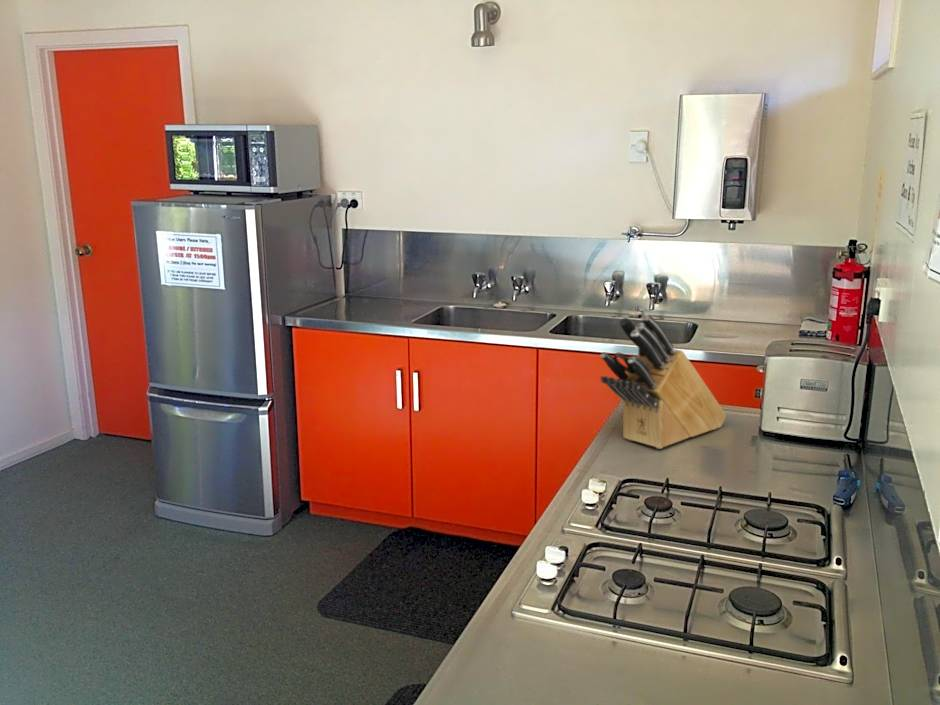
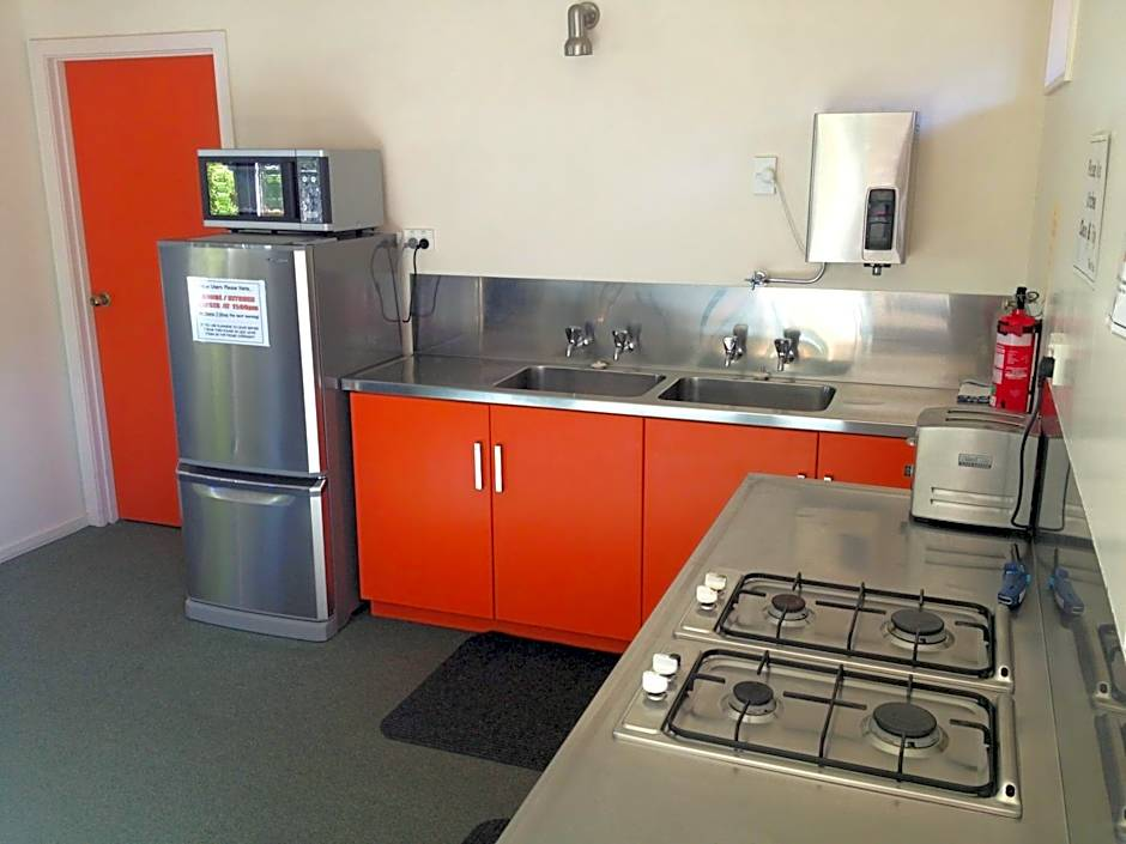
- knife block [599,313,727,450]
